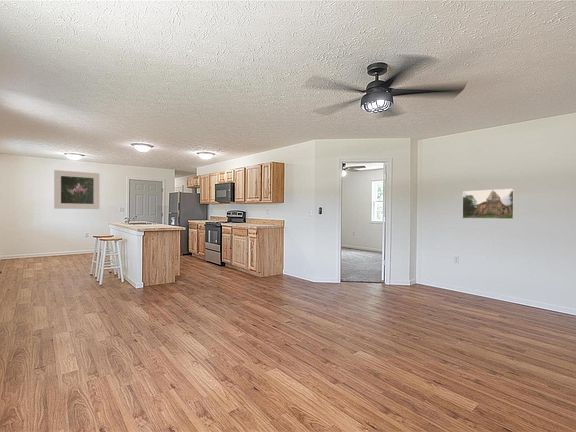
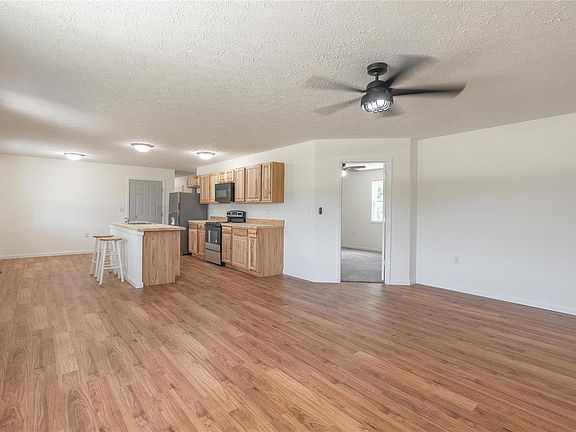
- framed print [53,169,100,210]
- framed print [461,188,515,220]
